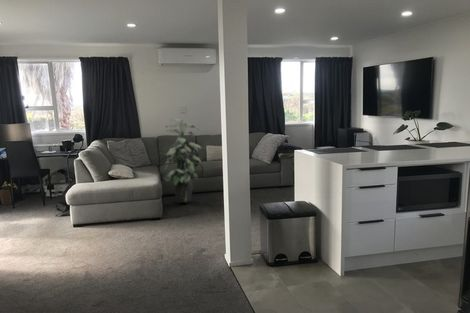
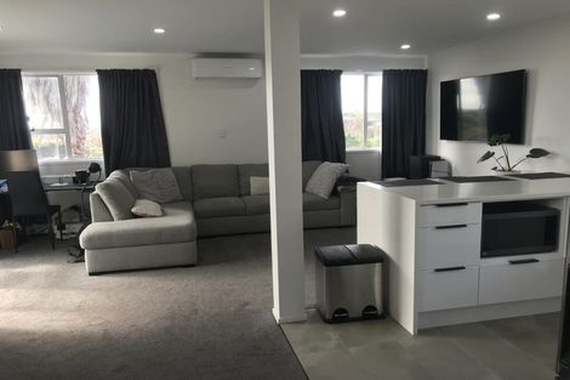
- indoor plant [159,118,202,204]
